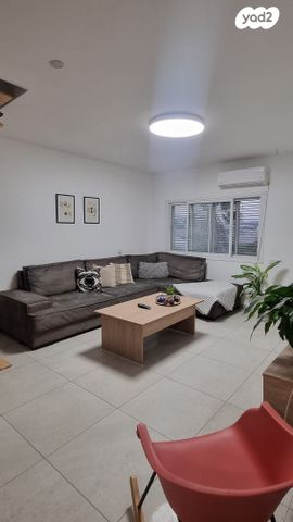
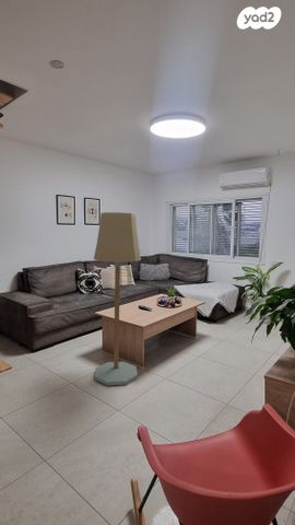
+ floor lamp [93,211,142,386]
